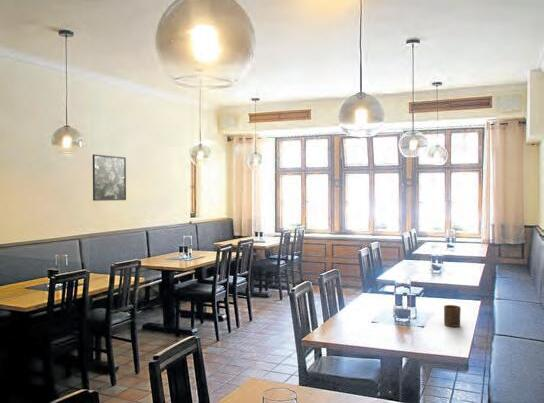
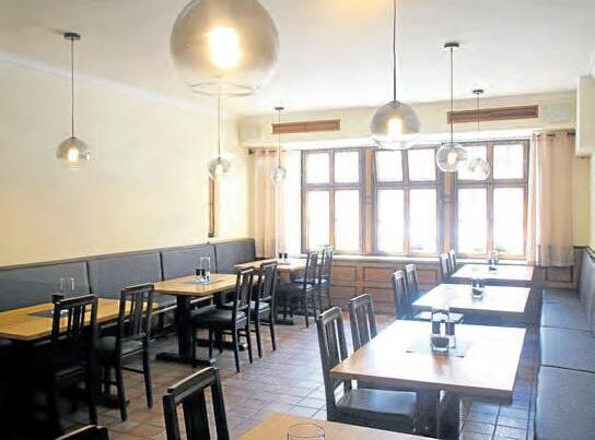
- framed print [92,153,127,202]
- cup [443,304,462,328]
